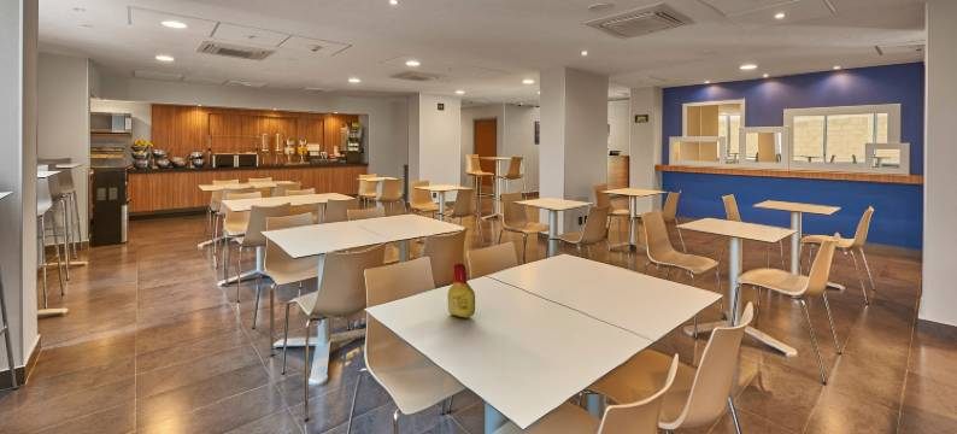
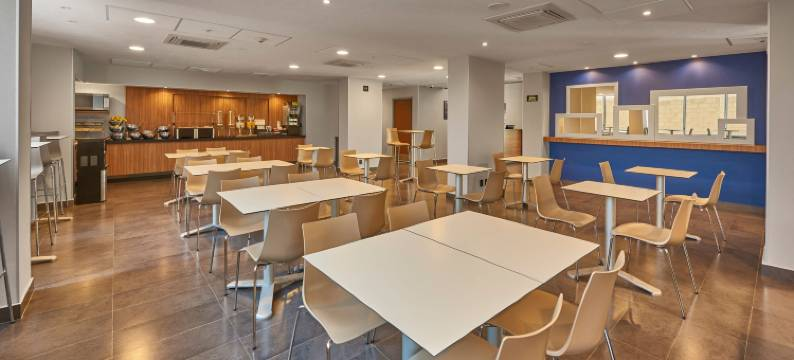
- bottle [446,263,476,318]
